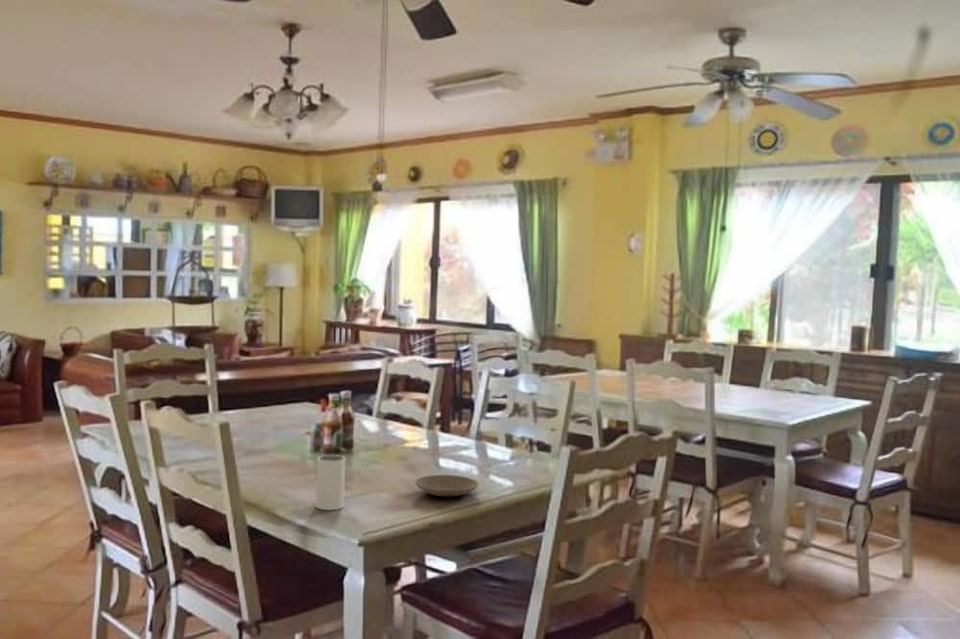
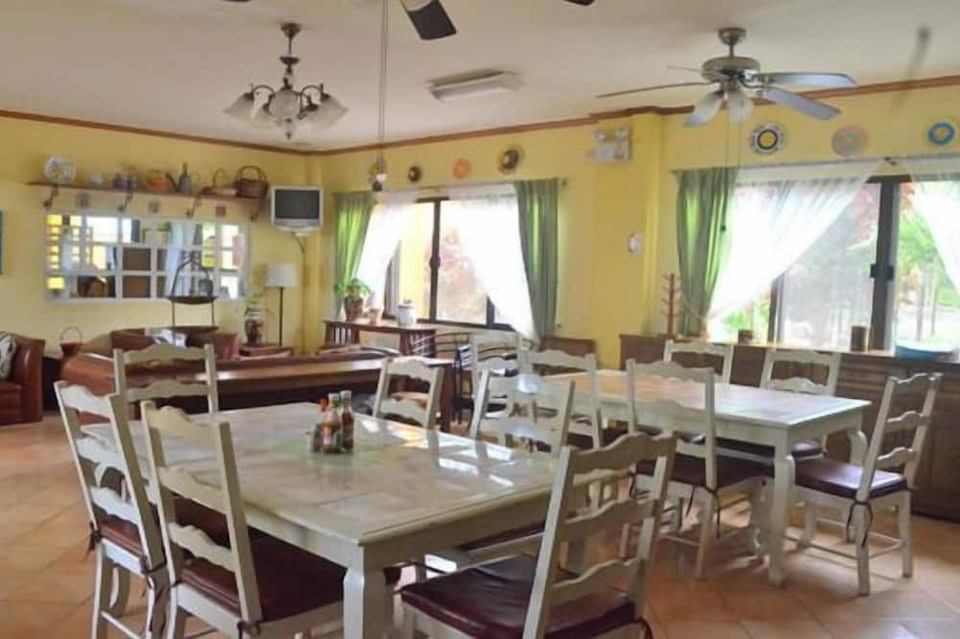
- plate [414,474,480,497]
- mug [315,454,346,511]
